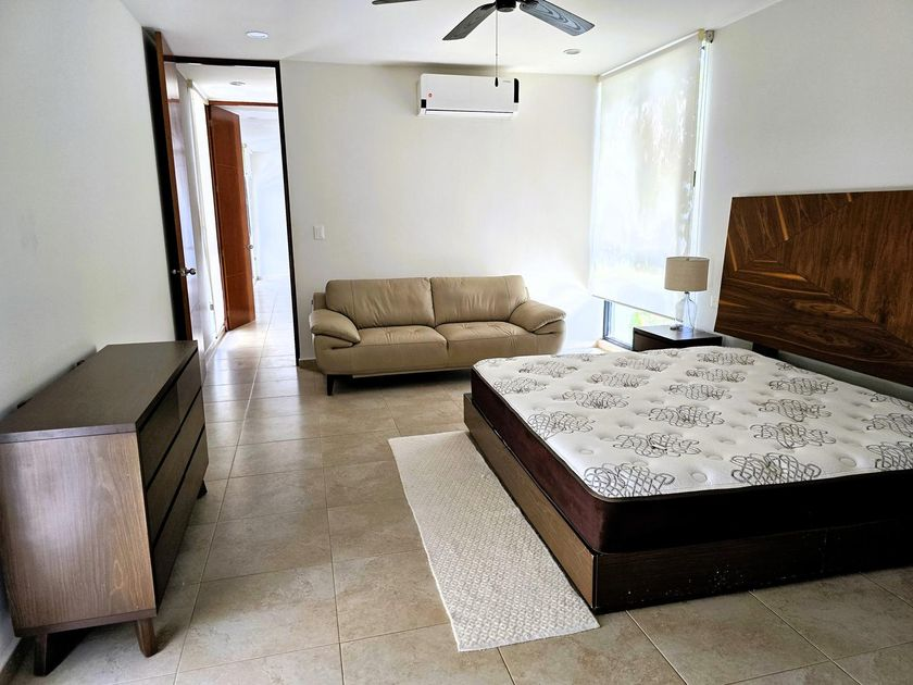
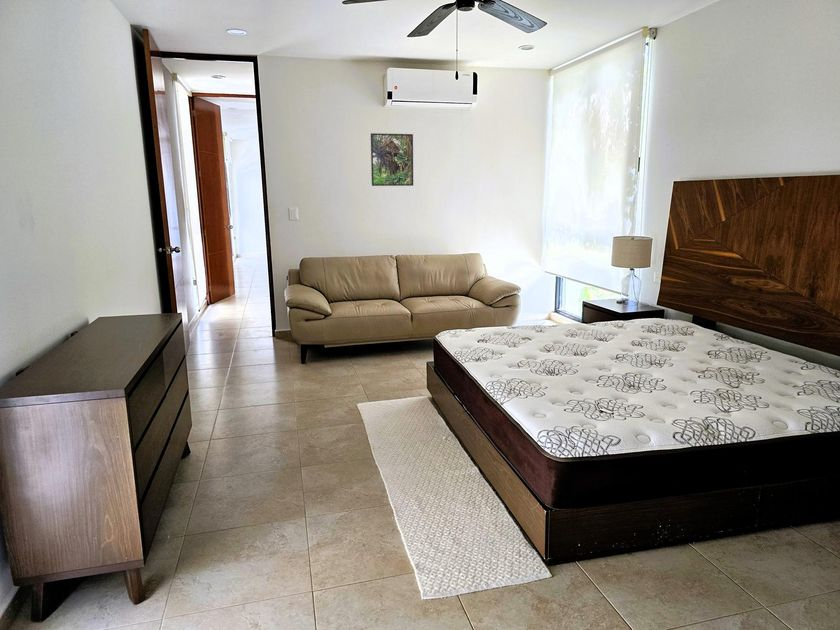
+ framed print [370,132,414,187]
